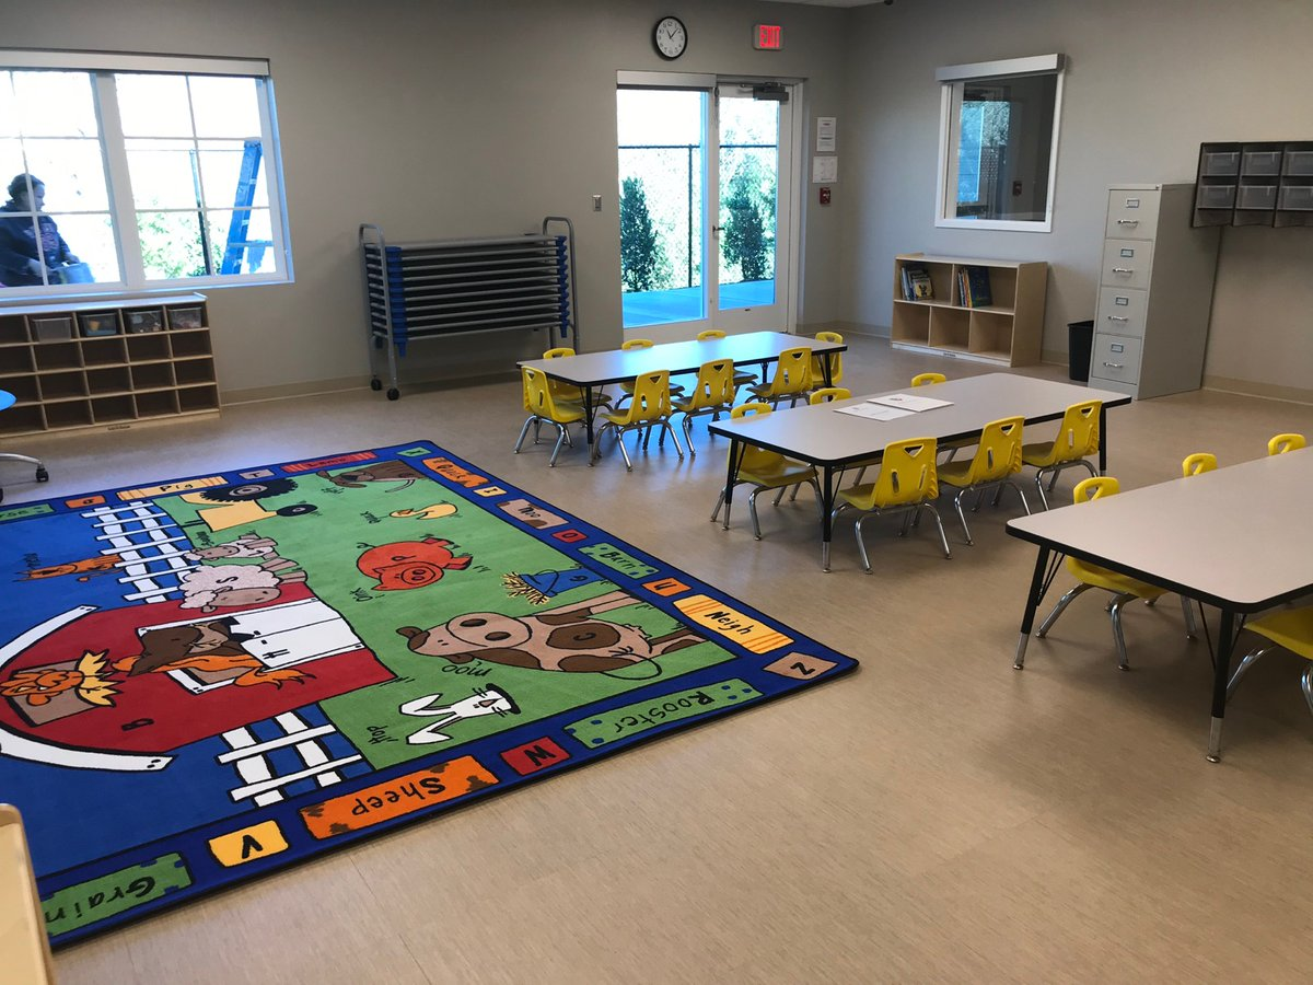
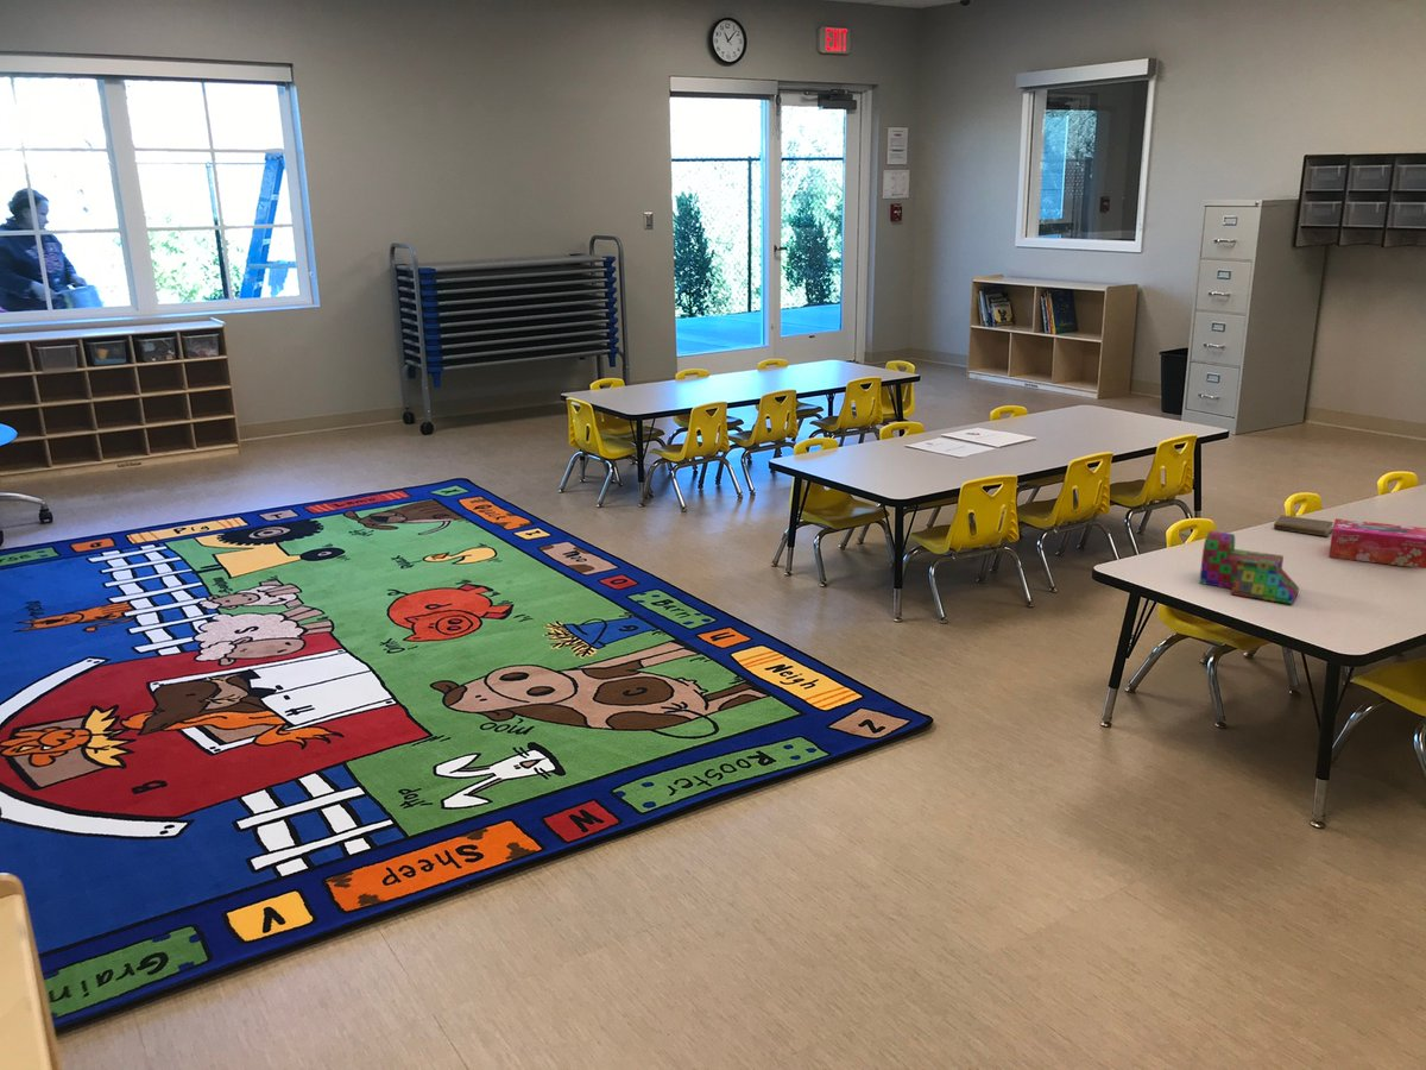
+ book [1273,515,1334,537]
+ puzzle [1198,530,1300,605]
+ tissue box [1327,517,1426,569]
